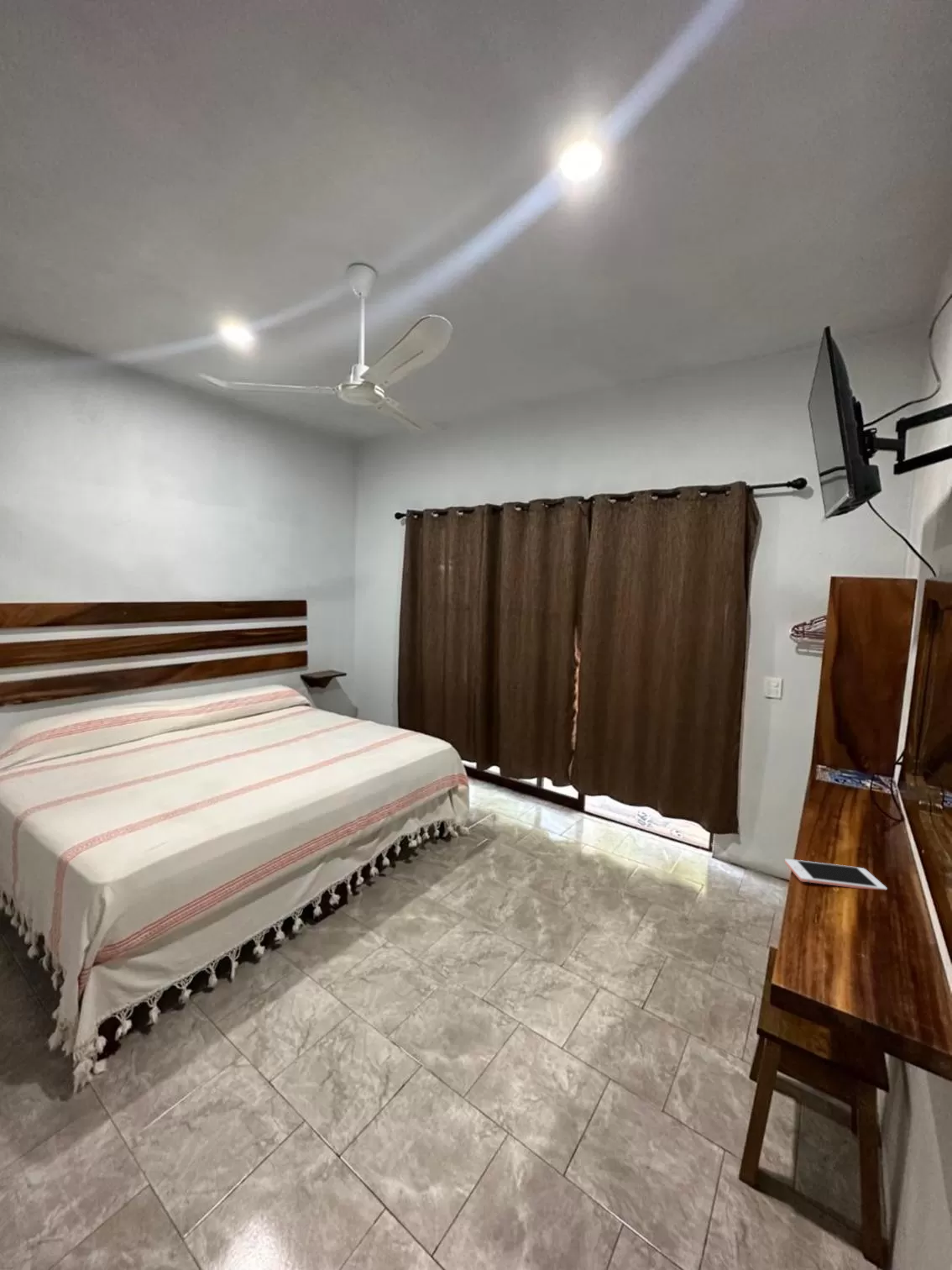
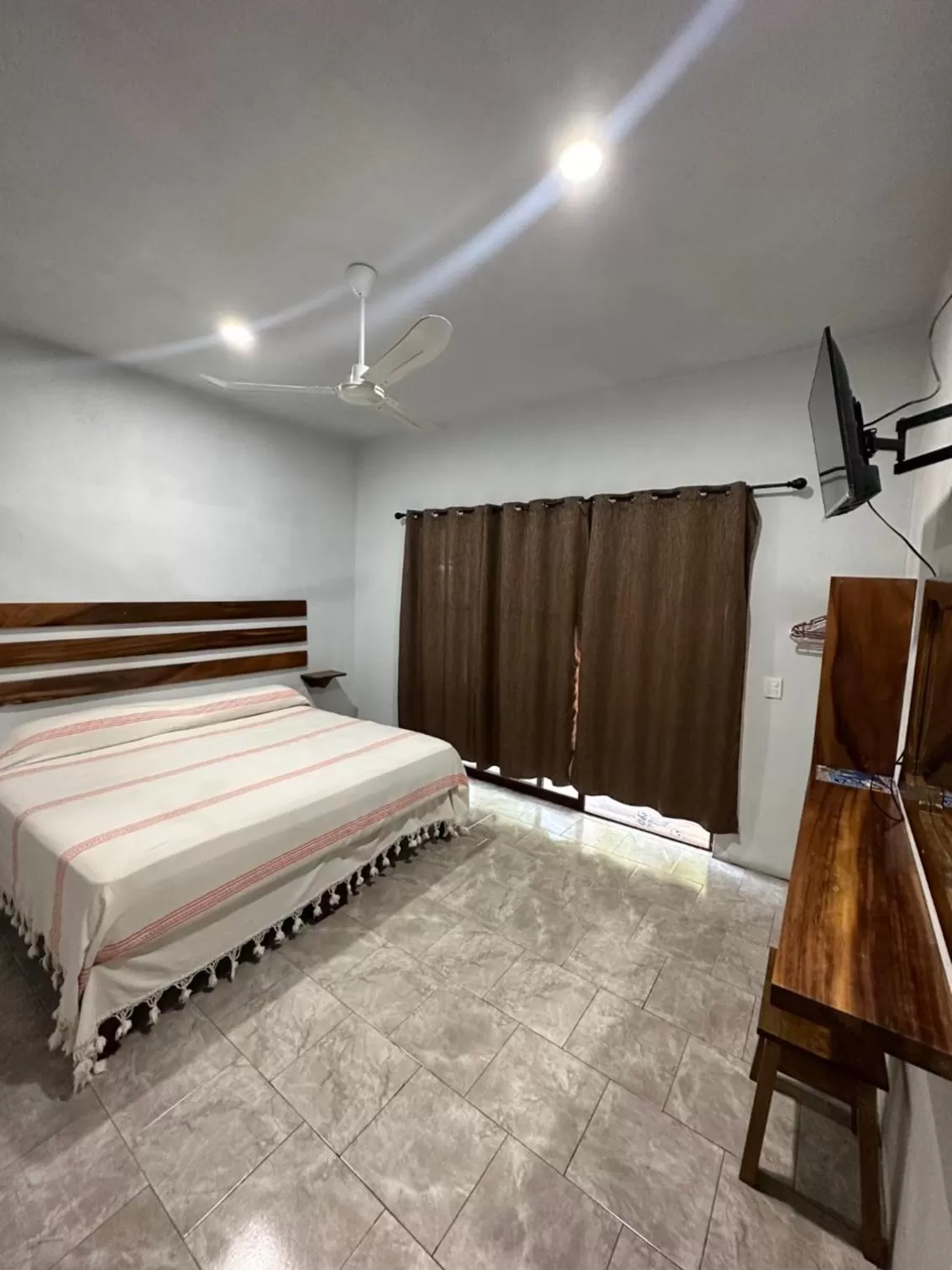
- cell phone [784,858,888,891]
